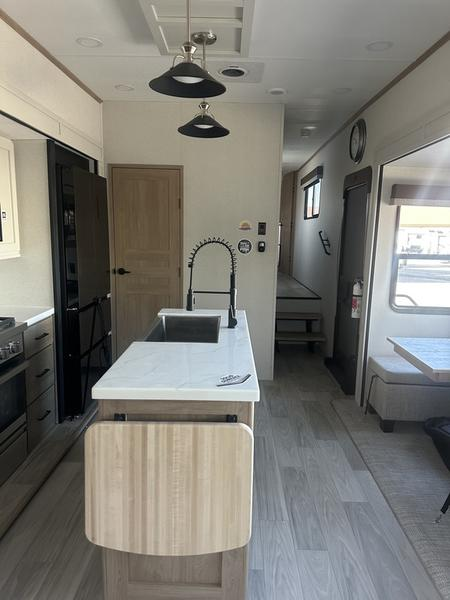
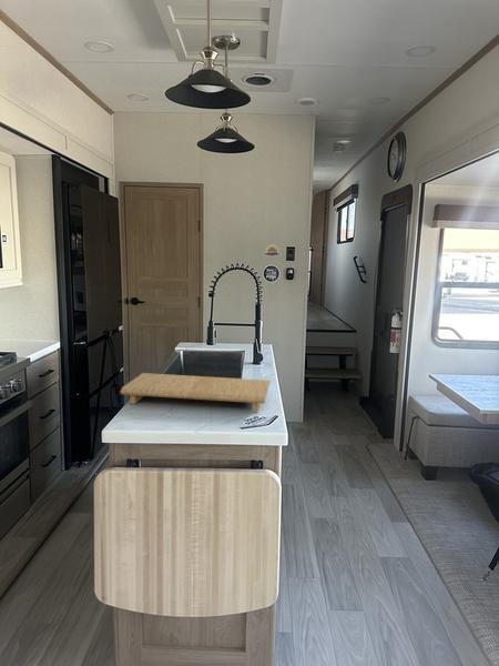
+ cutting board [120,372,271,414]
